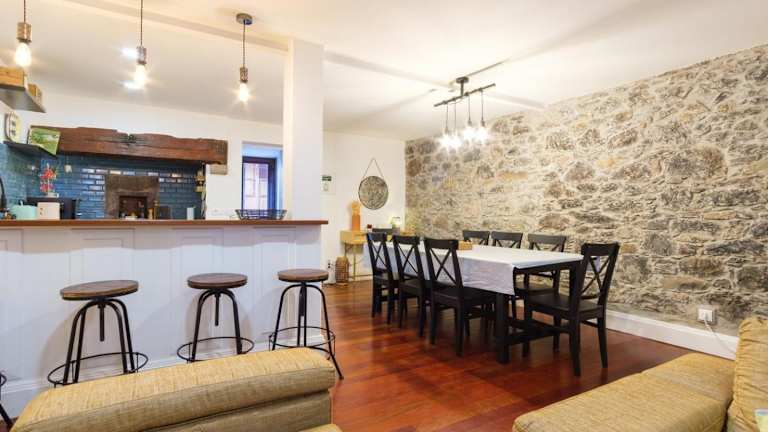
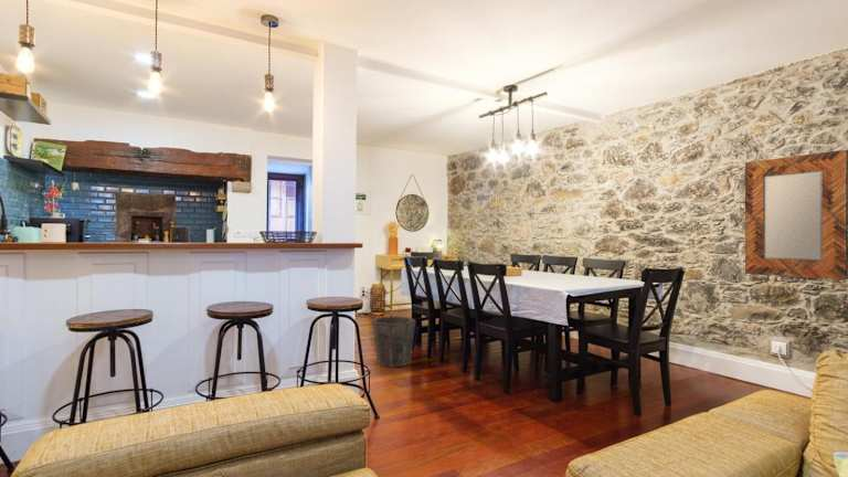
+ home mirror [744,149,848,280]
+ waste bin [371,315,417,369]
